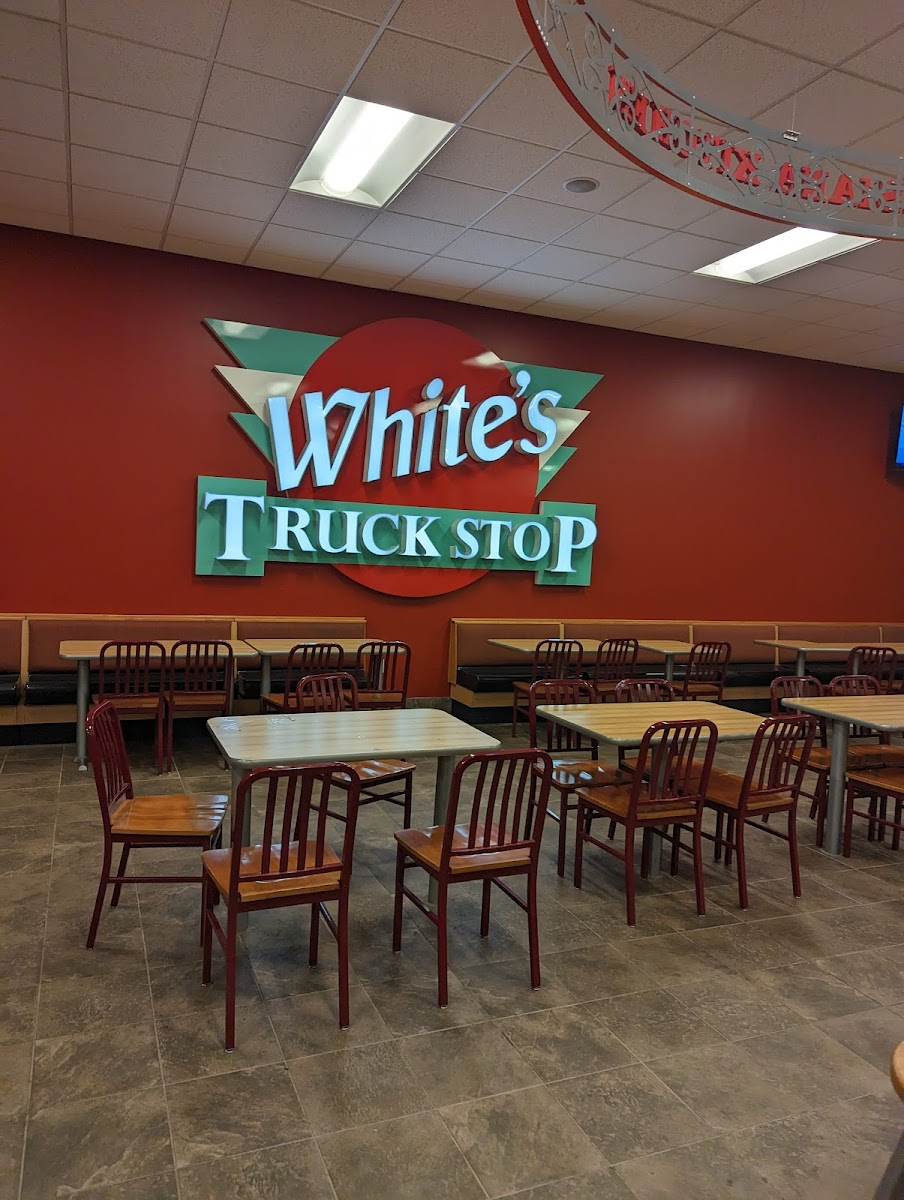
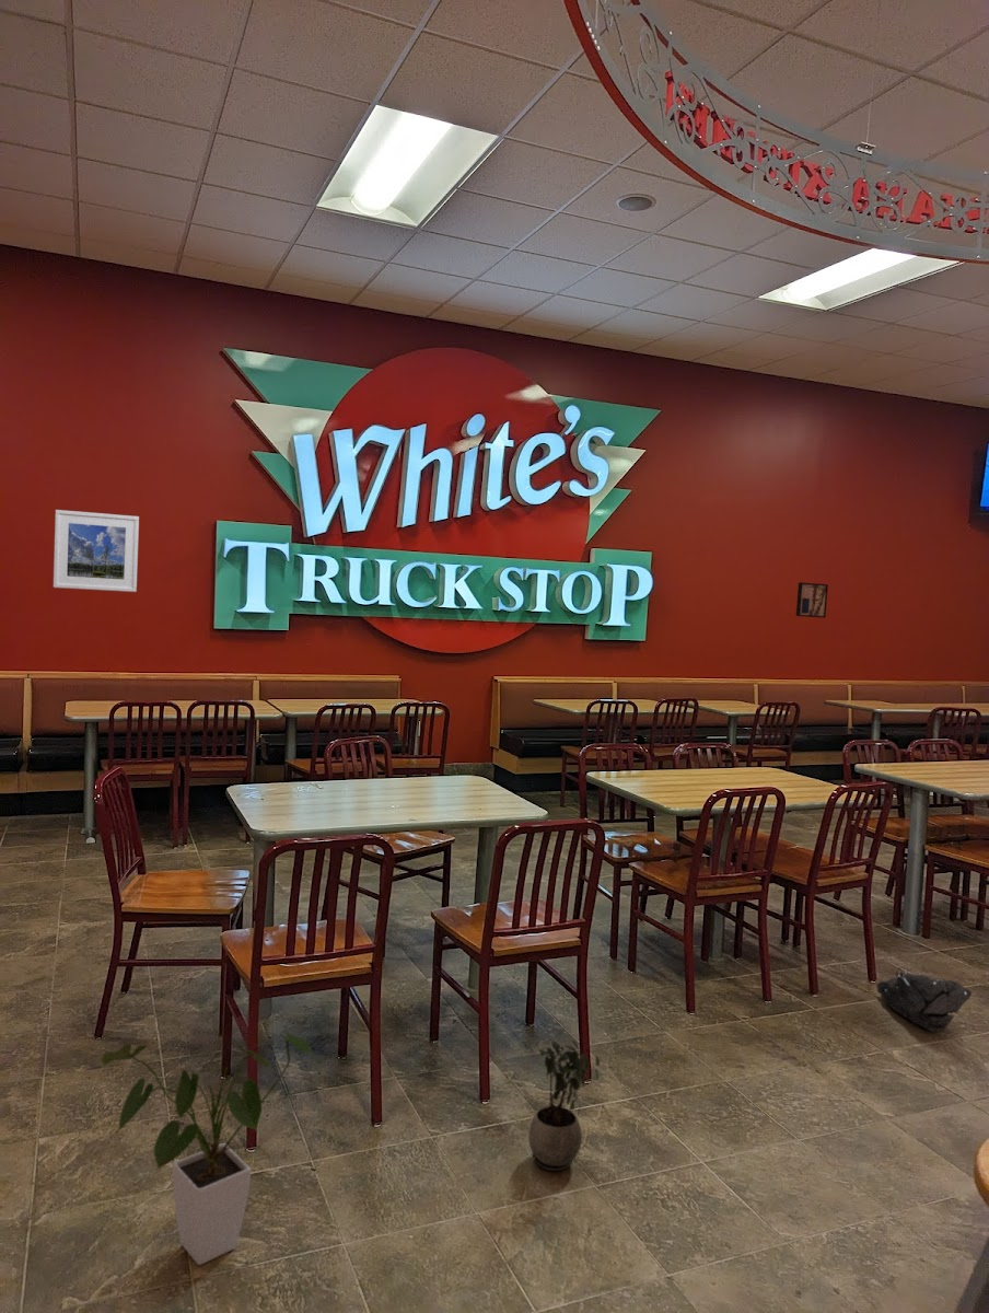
+ wall art [795,581,829,618]
+ house plant [101,1029,314,1266]
+ potted plant [527,1038,601,1172]
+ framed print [53,509,140,593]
+ backpack [875,966,973,1033]
